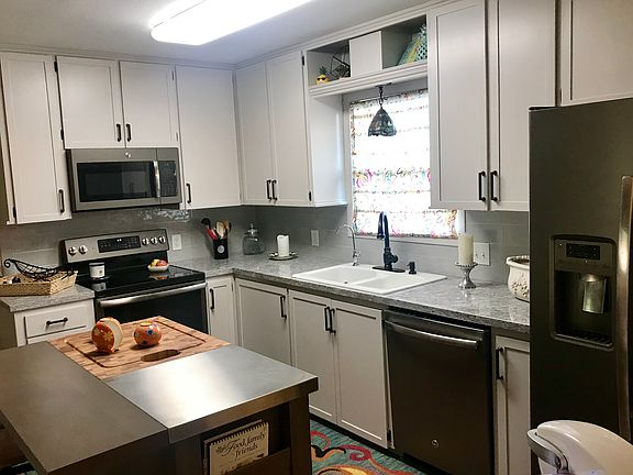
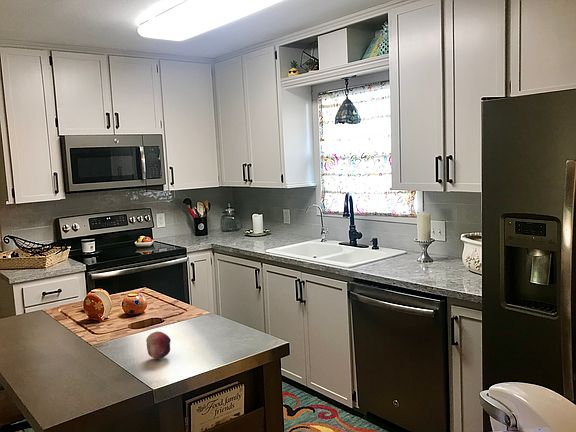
+ fruit [145,331,172,360]
